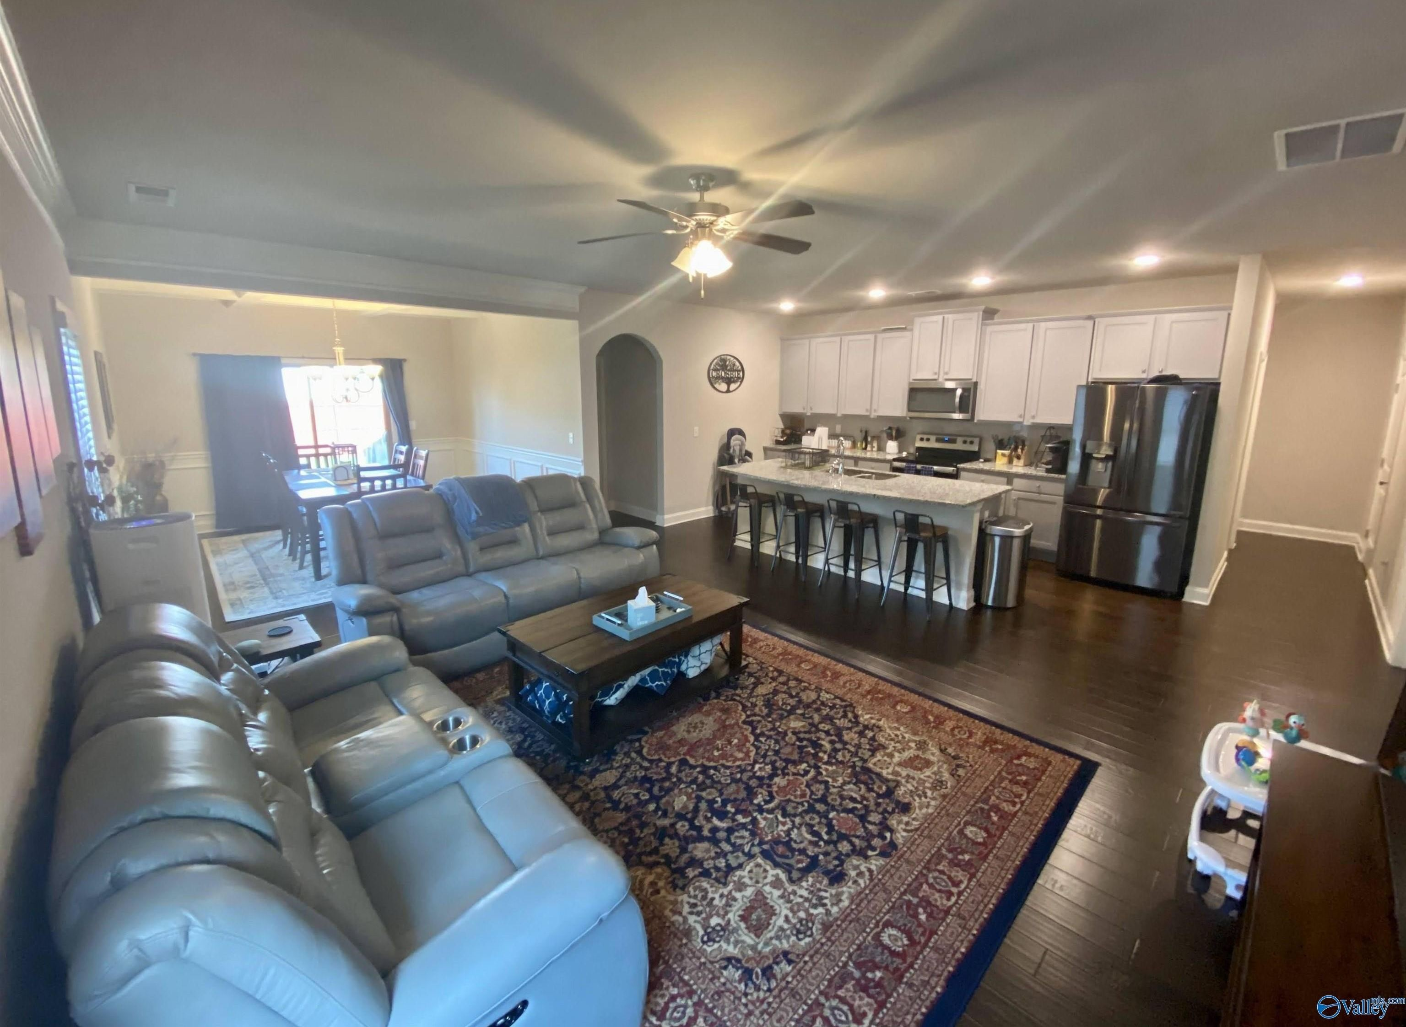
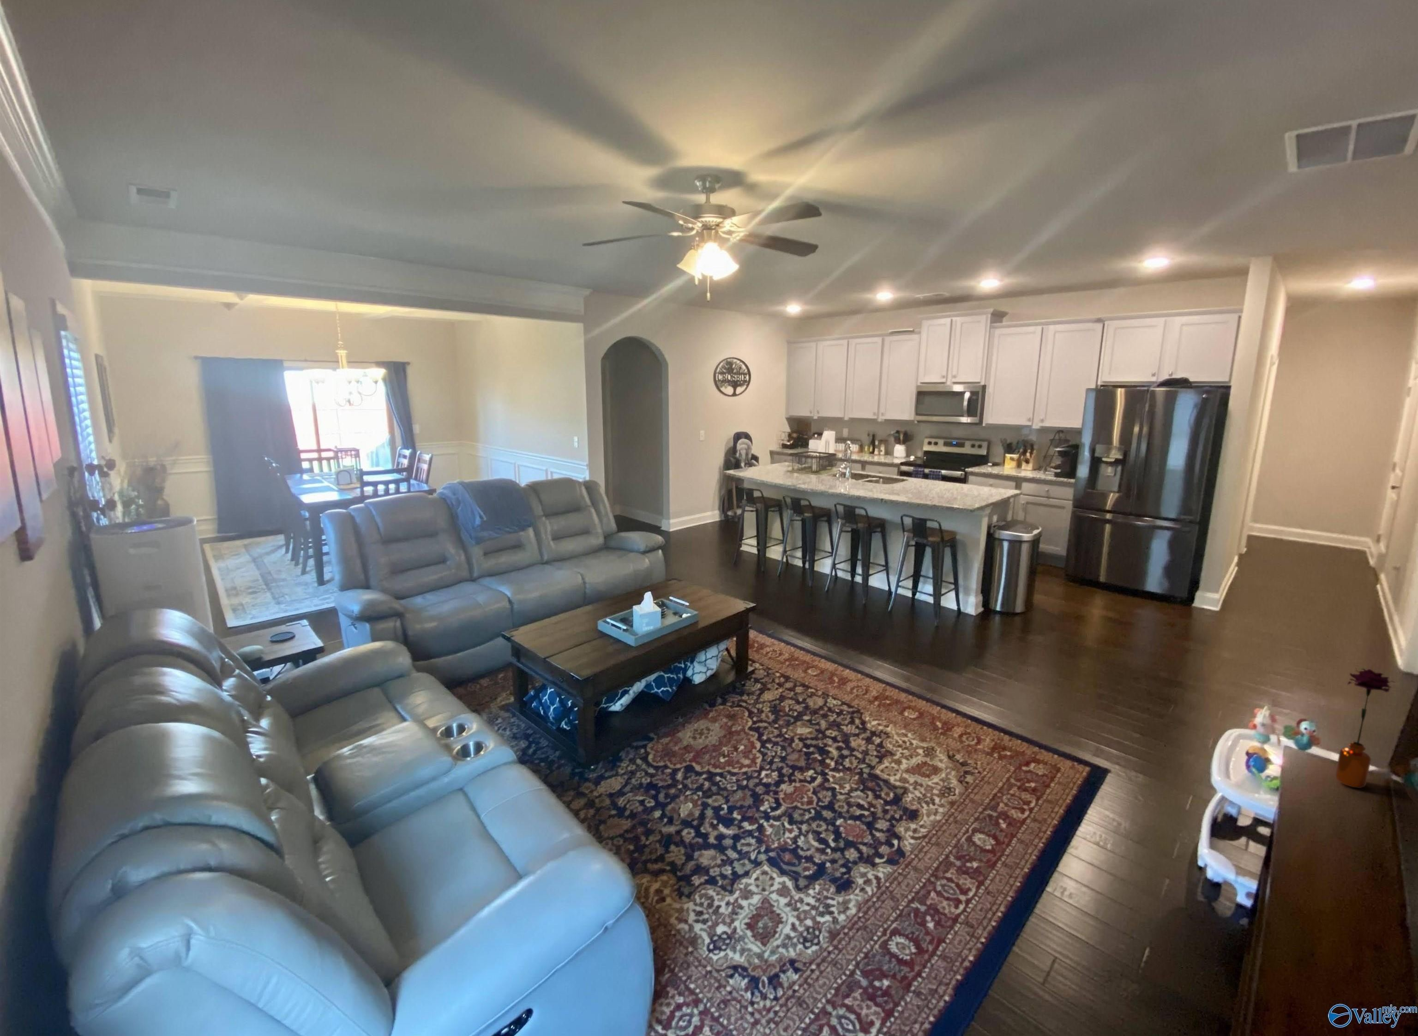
+ flower [1334,667,1396,788]
